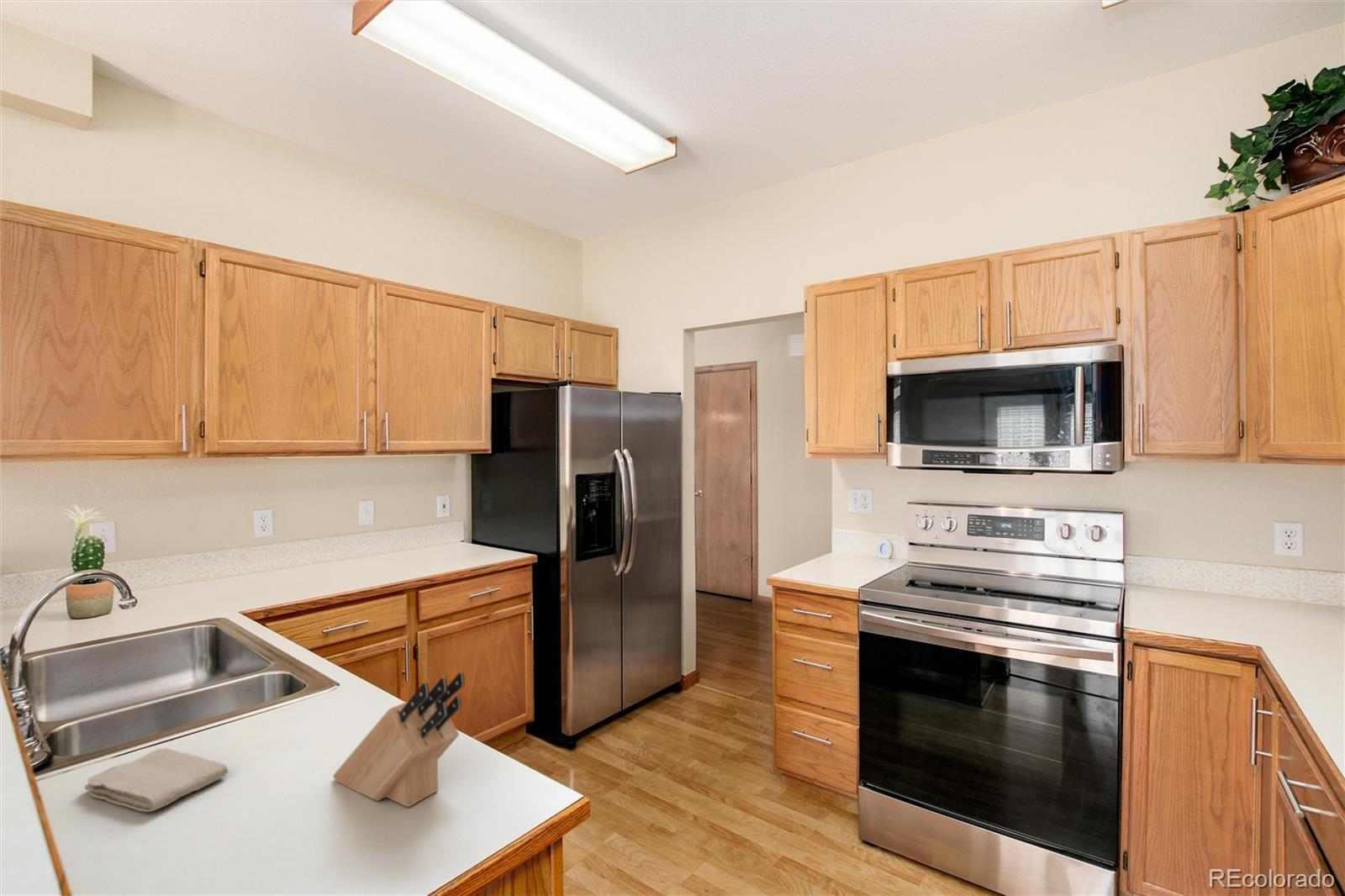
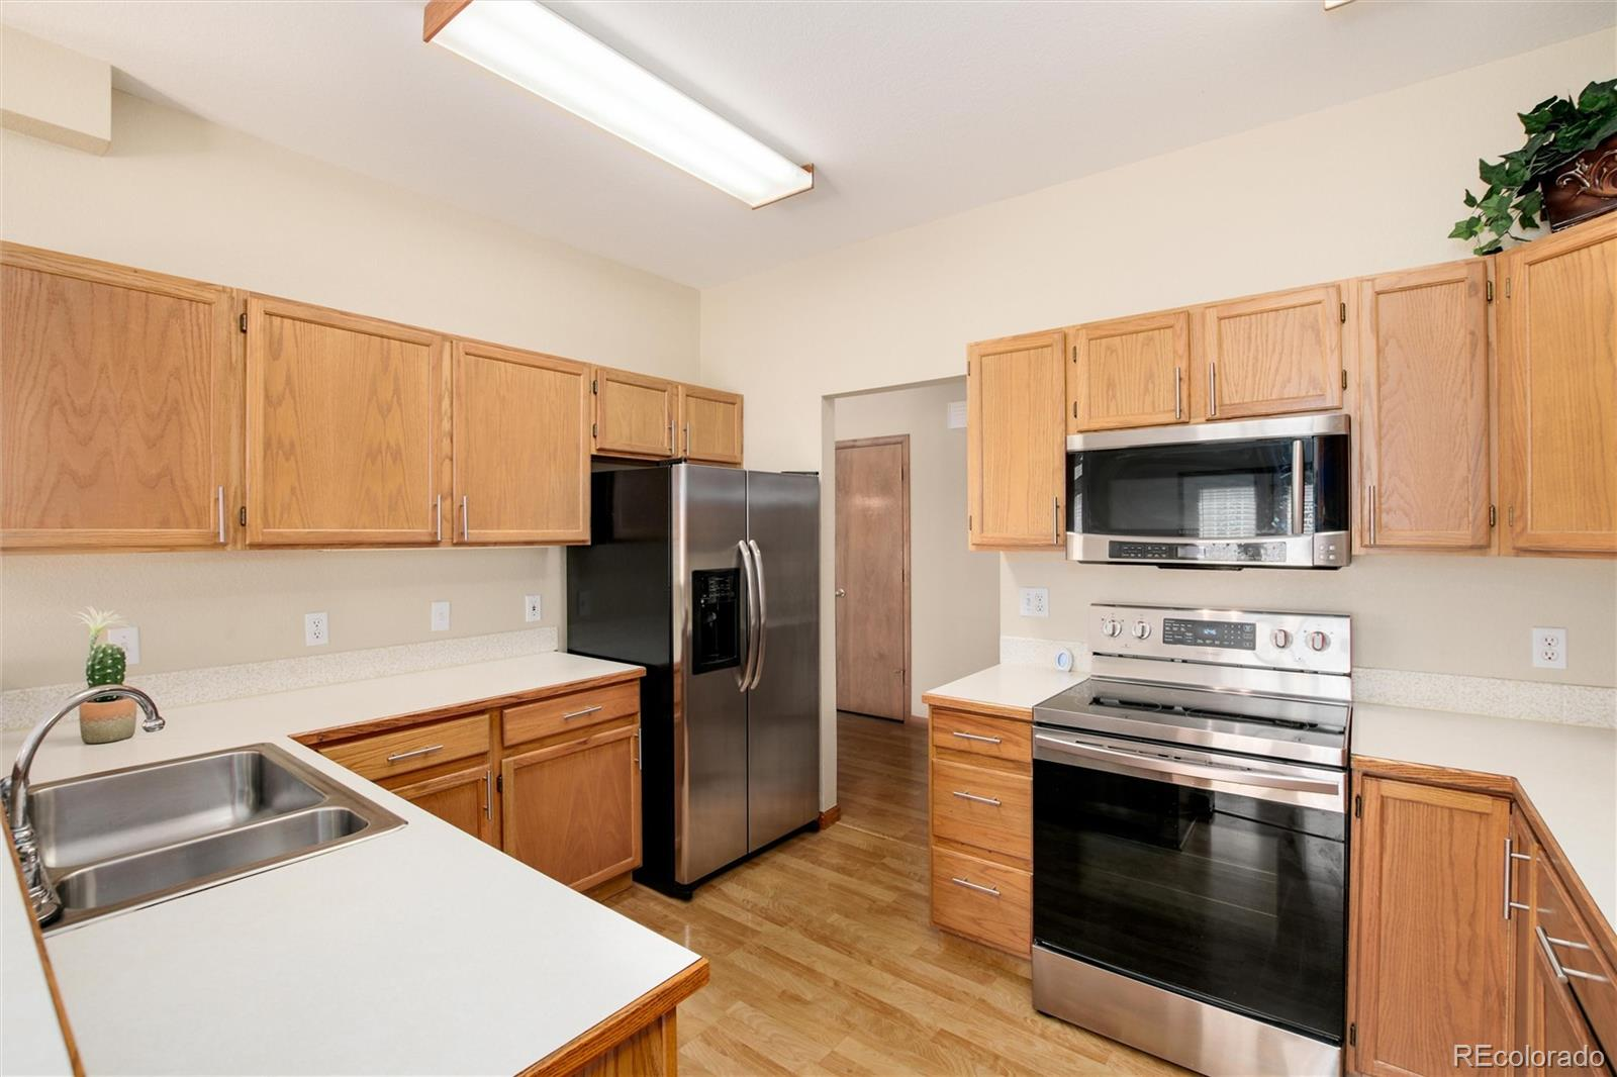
- washcloth [83,747,229,813]
- knife block [332,671,466,809]
